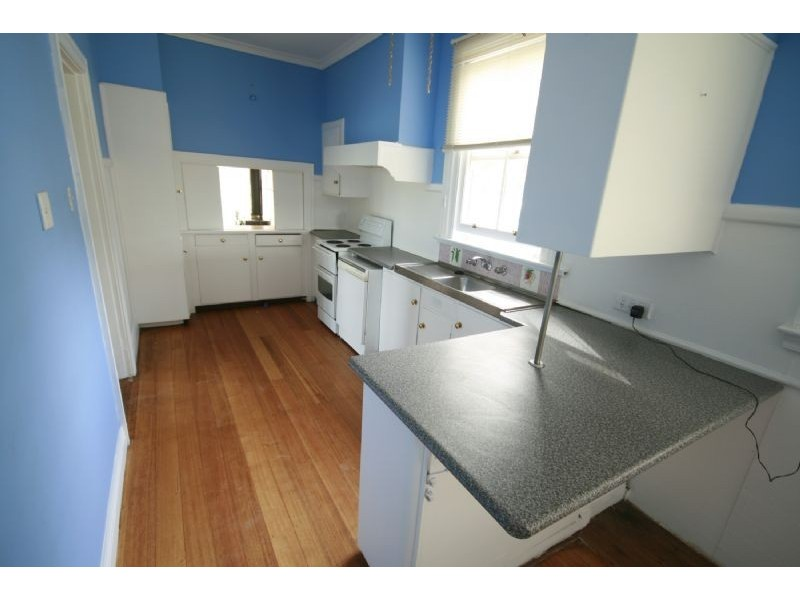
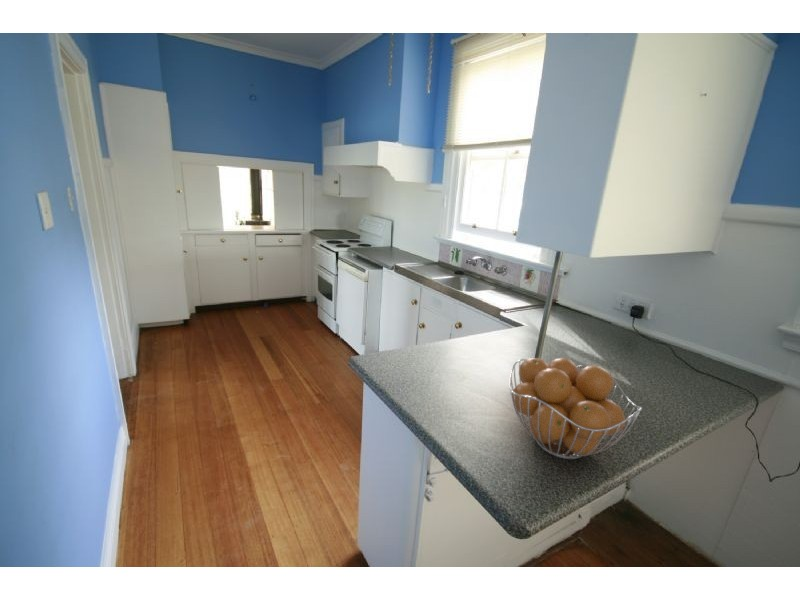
+ fruit basket [508,357,643,460]
